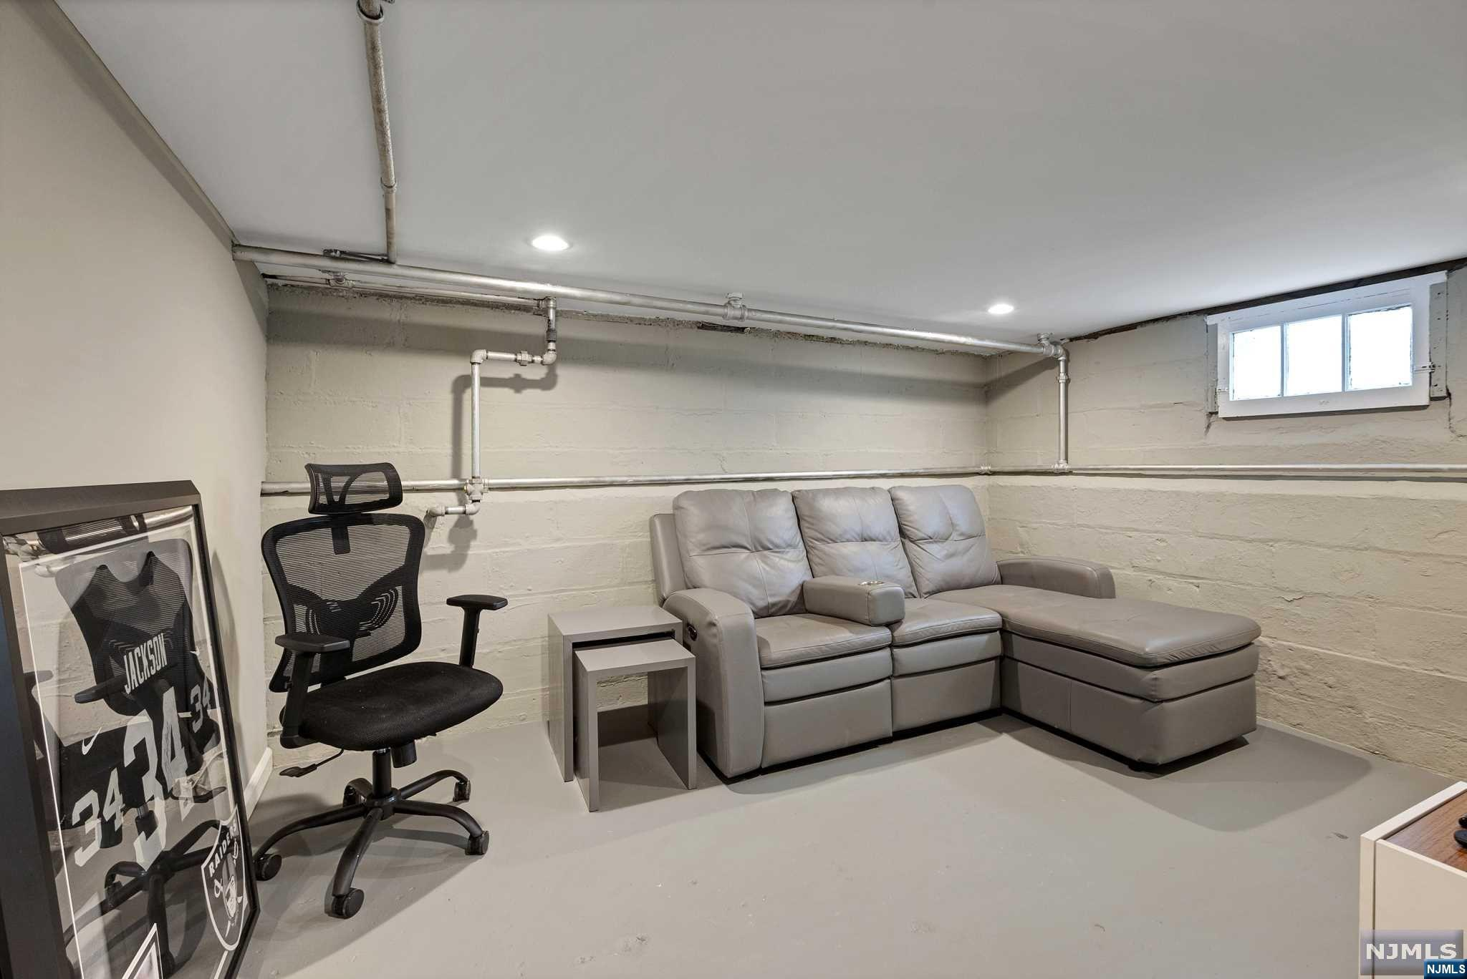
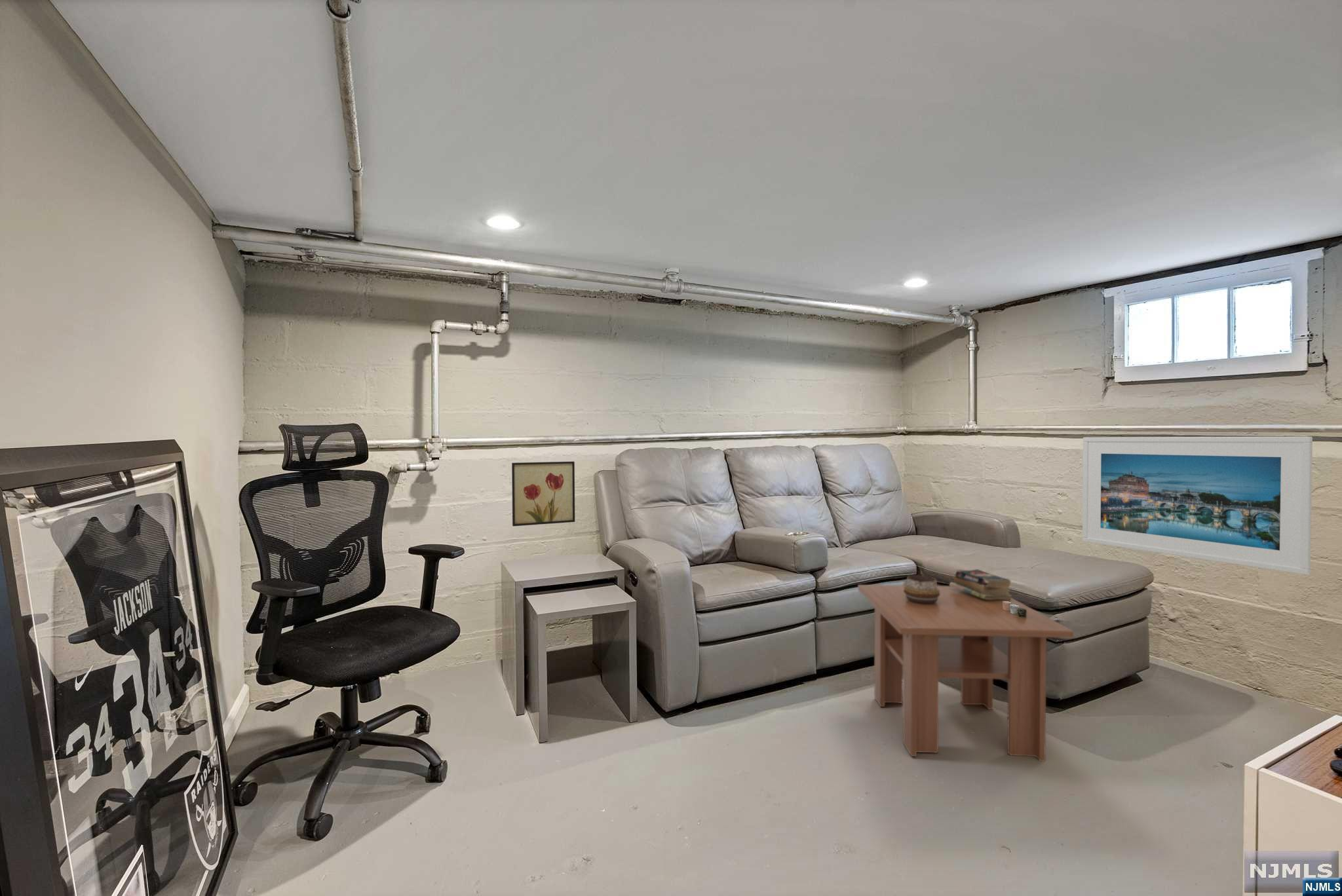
+ decorative bowl [904,574,940,603]
+ candle [1003,601,1027,618]
+ coffee table [857,584,1074,762]
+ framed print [1082,436,1313,576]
+ wall art [511,461,575,527]
+ books [948,569,1012,600]
